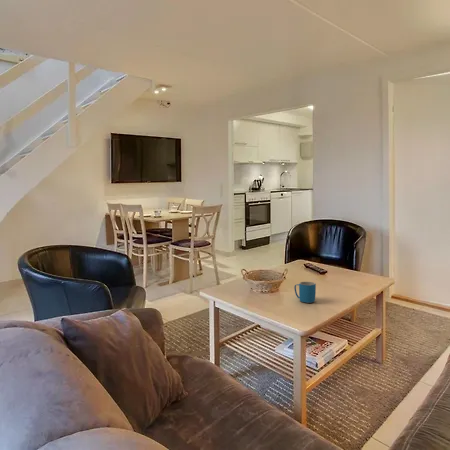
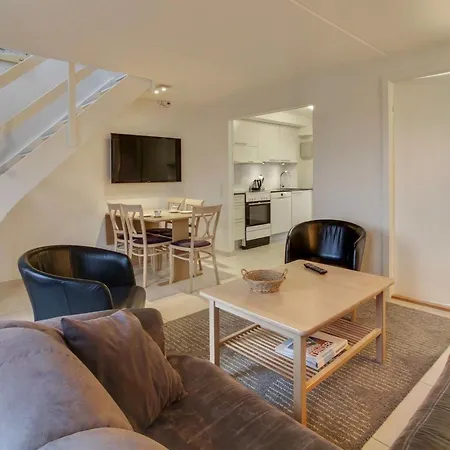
- mug [293,281,317,304]
